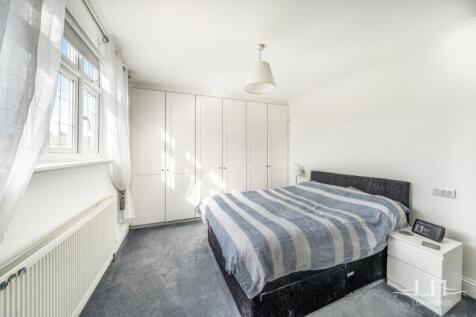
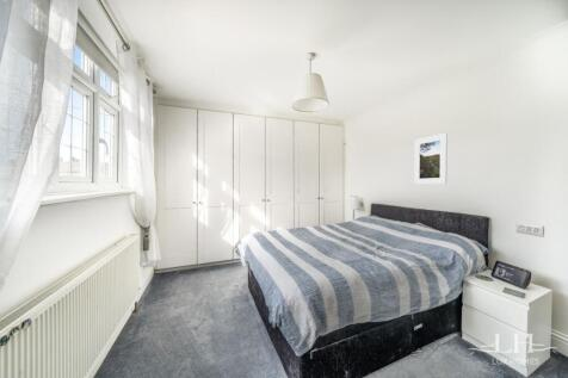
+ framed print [413,132,449,185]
